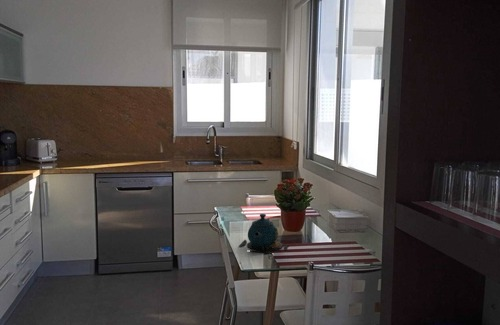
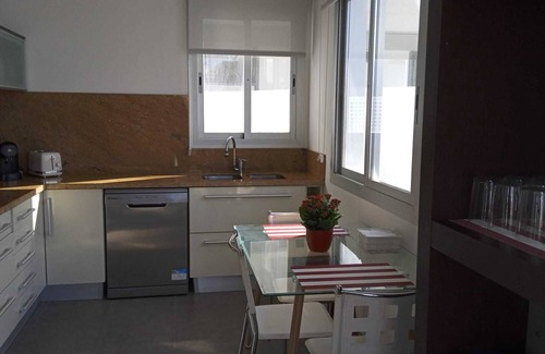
- teapot [237,213,290,254]
